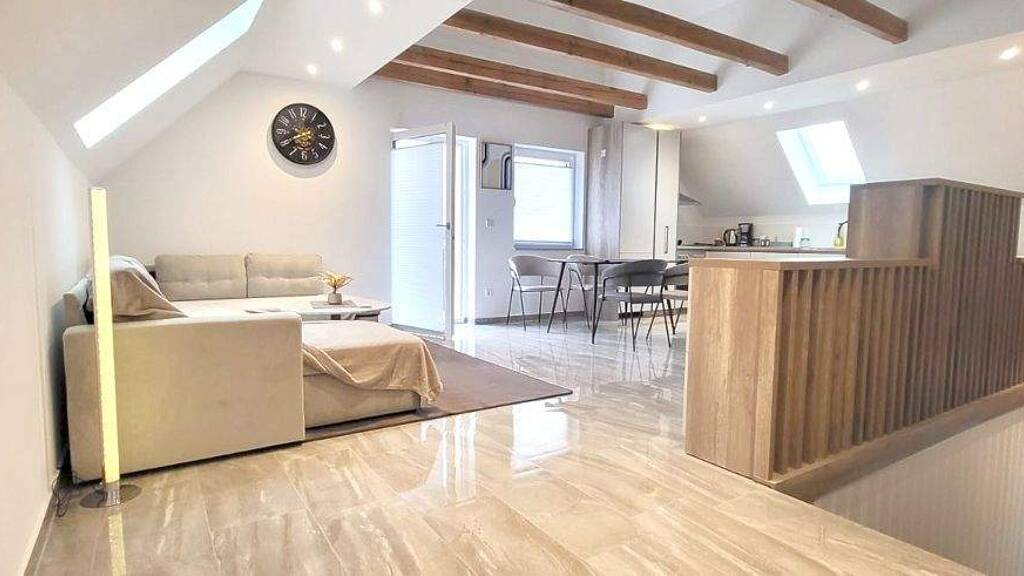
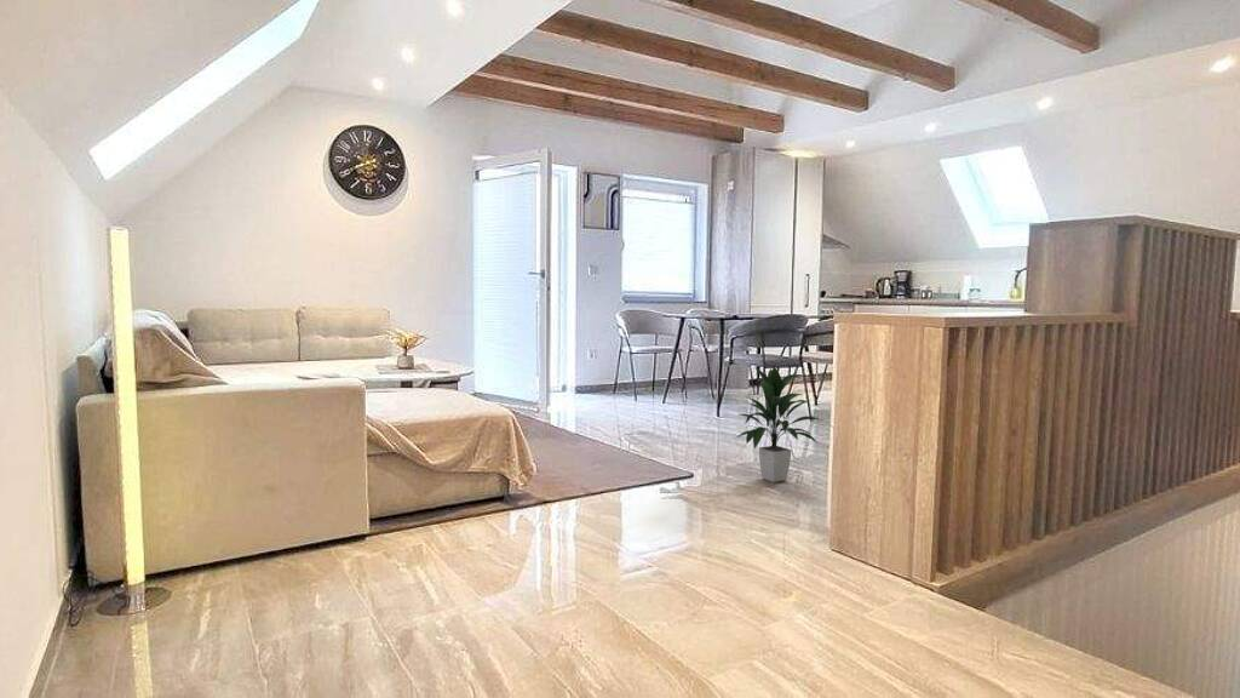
+ indoor plant [734,365,823,484]
